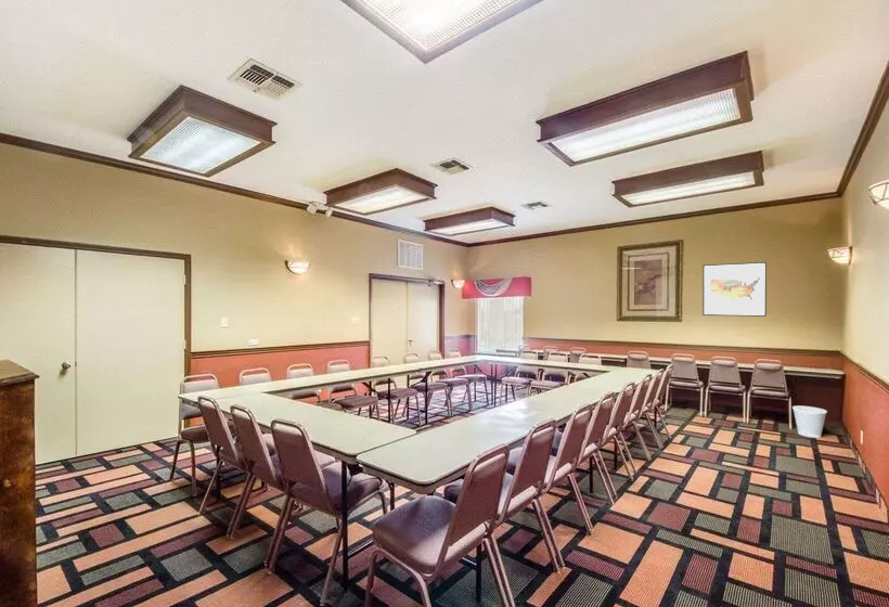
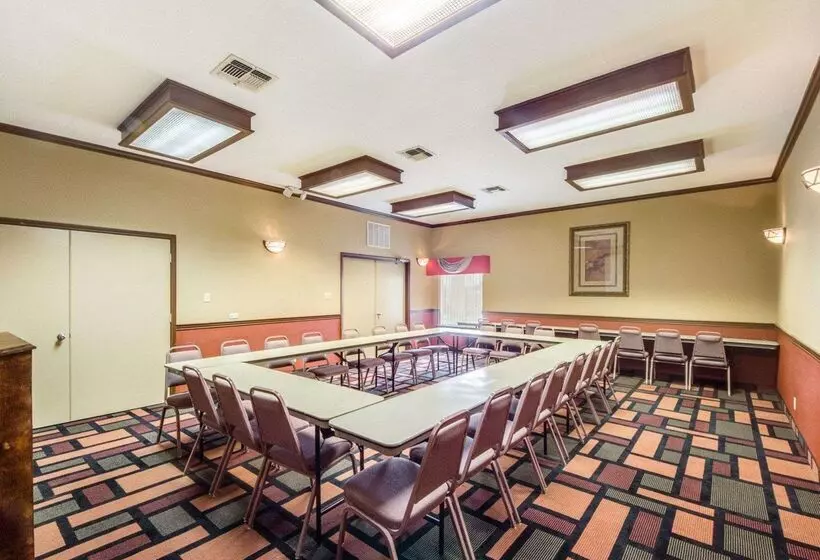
- wall art [701,261,768,318]
- wastebasket [791,405,828,439]
